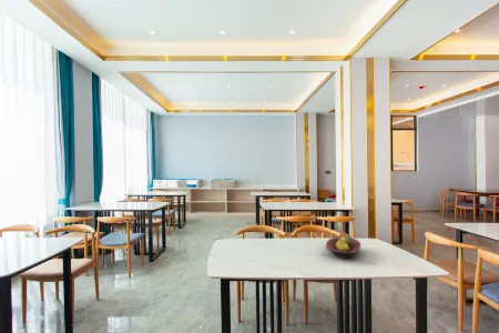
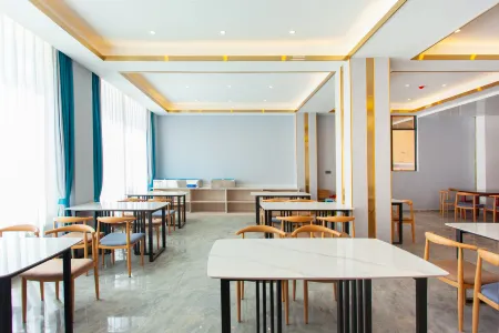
- fruit bowl [325,234,361,260]
